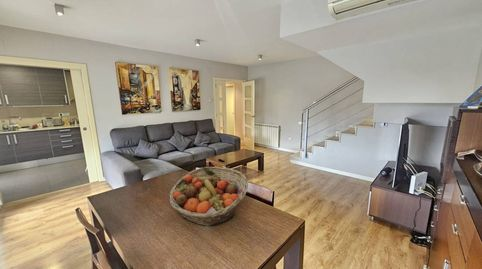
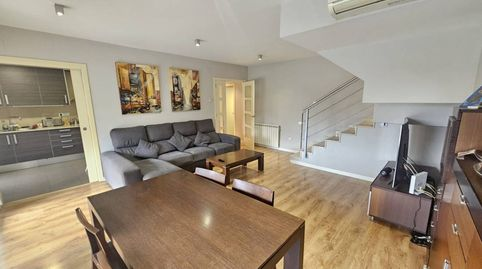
- fruit basket [168,166,249,227]
